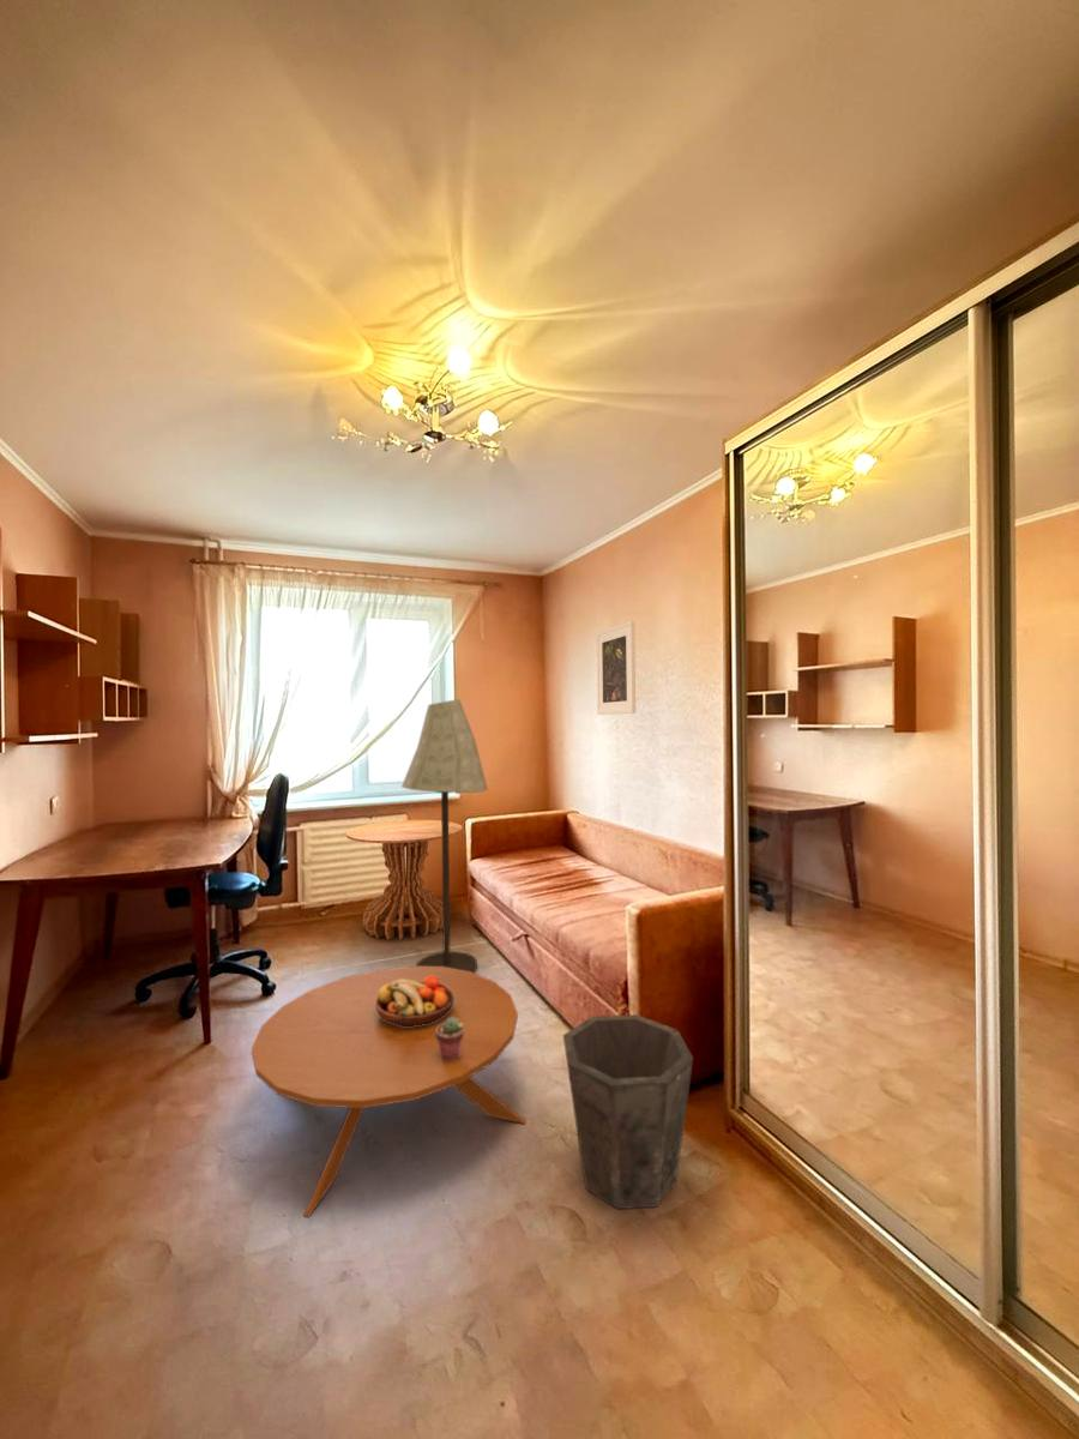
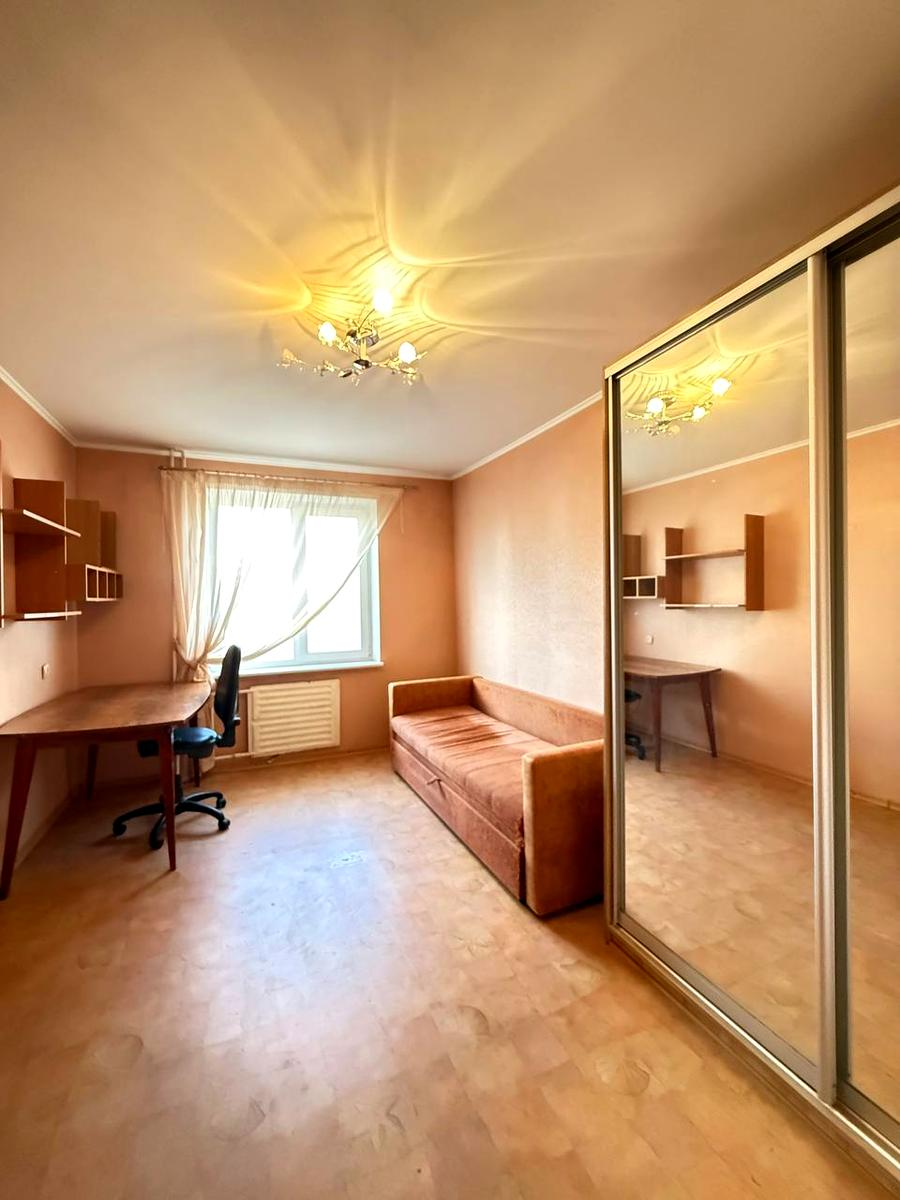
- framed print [595,620,637,716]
- coffee table [251,965,528,1218]
- waste bin [562,1013,694,1210]
- floor lamp [400,698,489,974]
- potted succulent [436,1017,464,1060]
- fruit bowl [375,975,454,1026]
- pedestal table [345,819,463,941]
